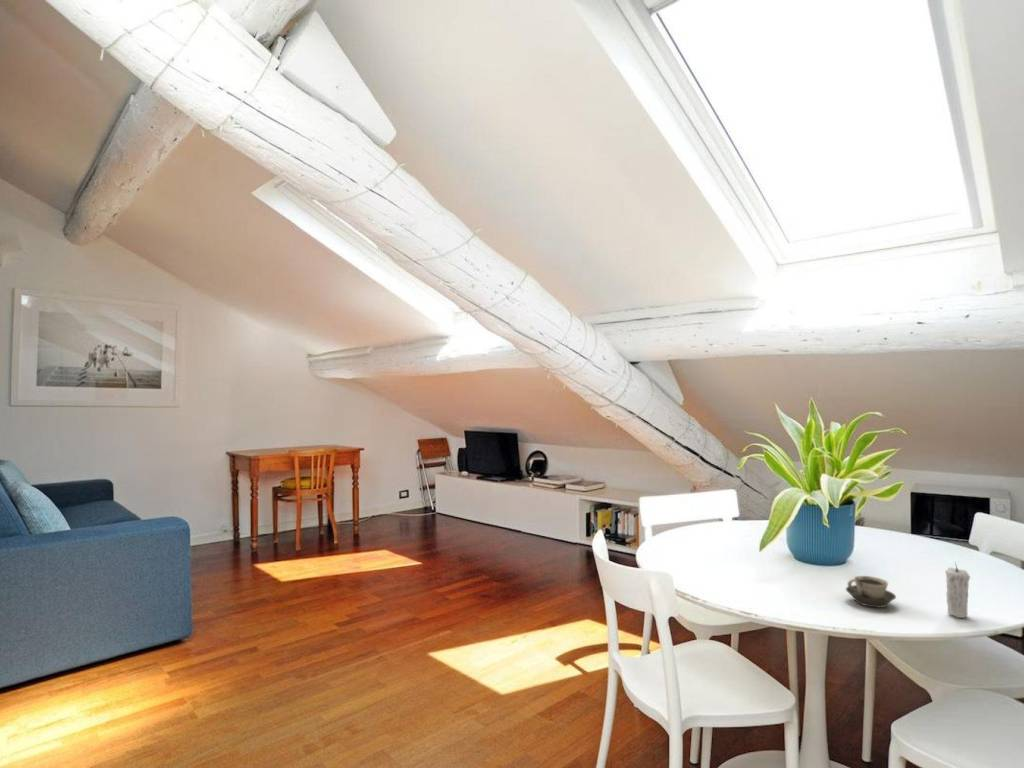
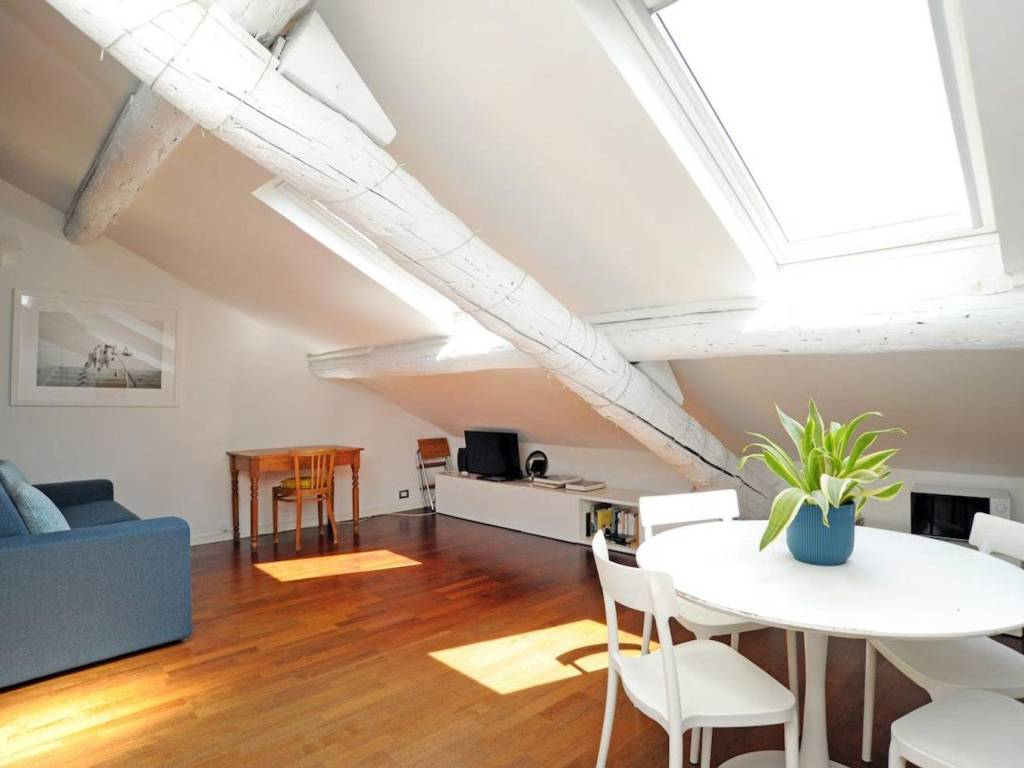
- candle [944,562,971,619]
- cup [845,575,897,609]
